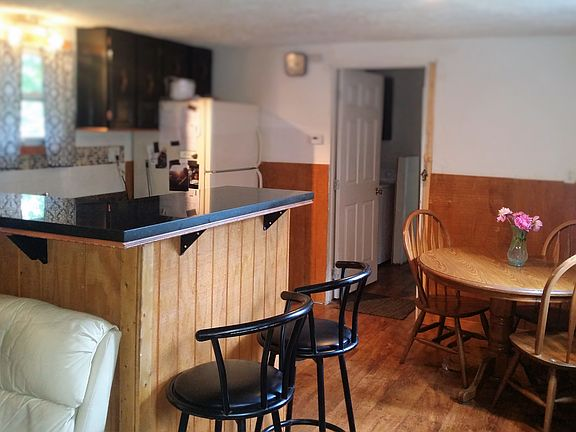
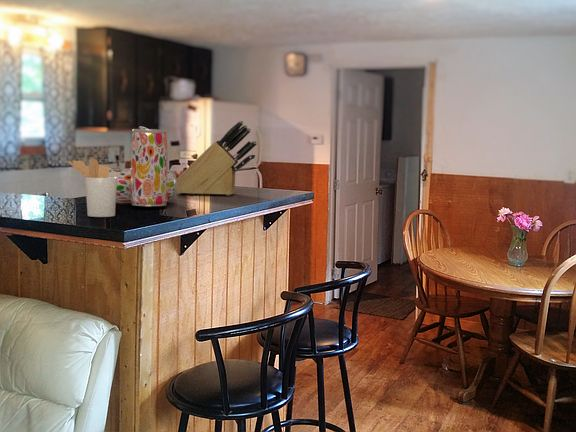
+ utensil holder [67,157,117,218]
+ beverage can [109,126,177,208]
+ knife block [177,119,258,196]
